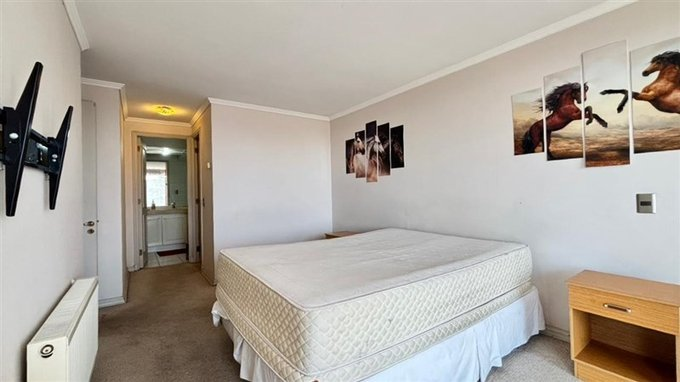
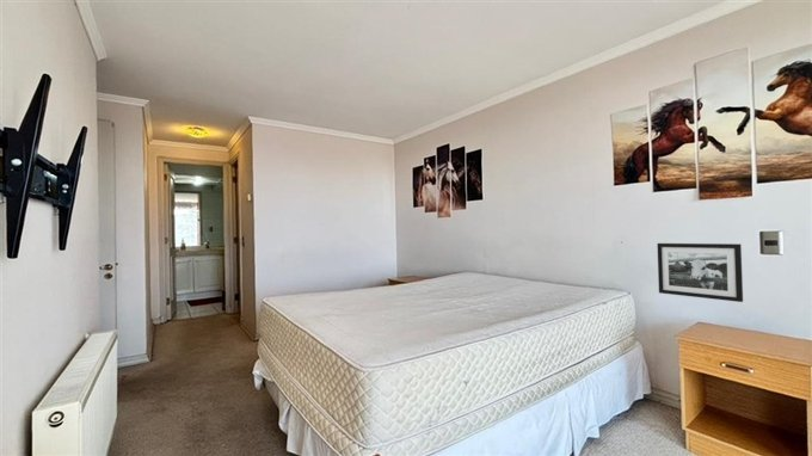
+ picture frame [656,242,744,303]
